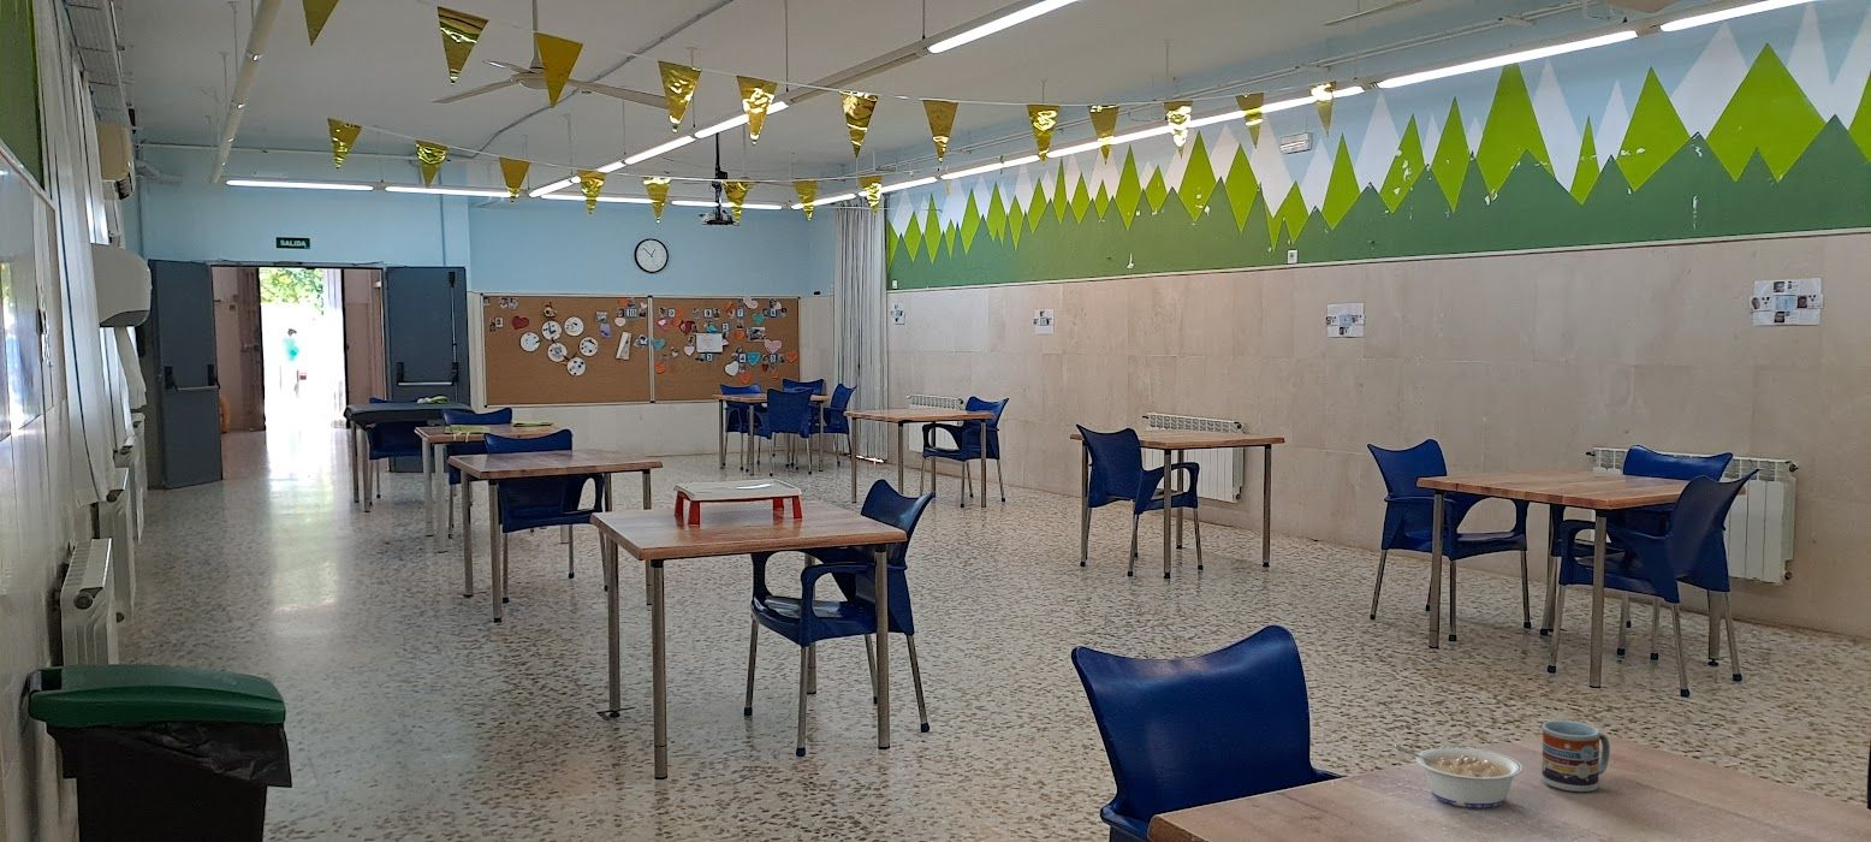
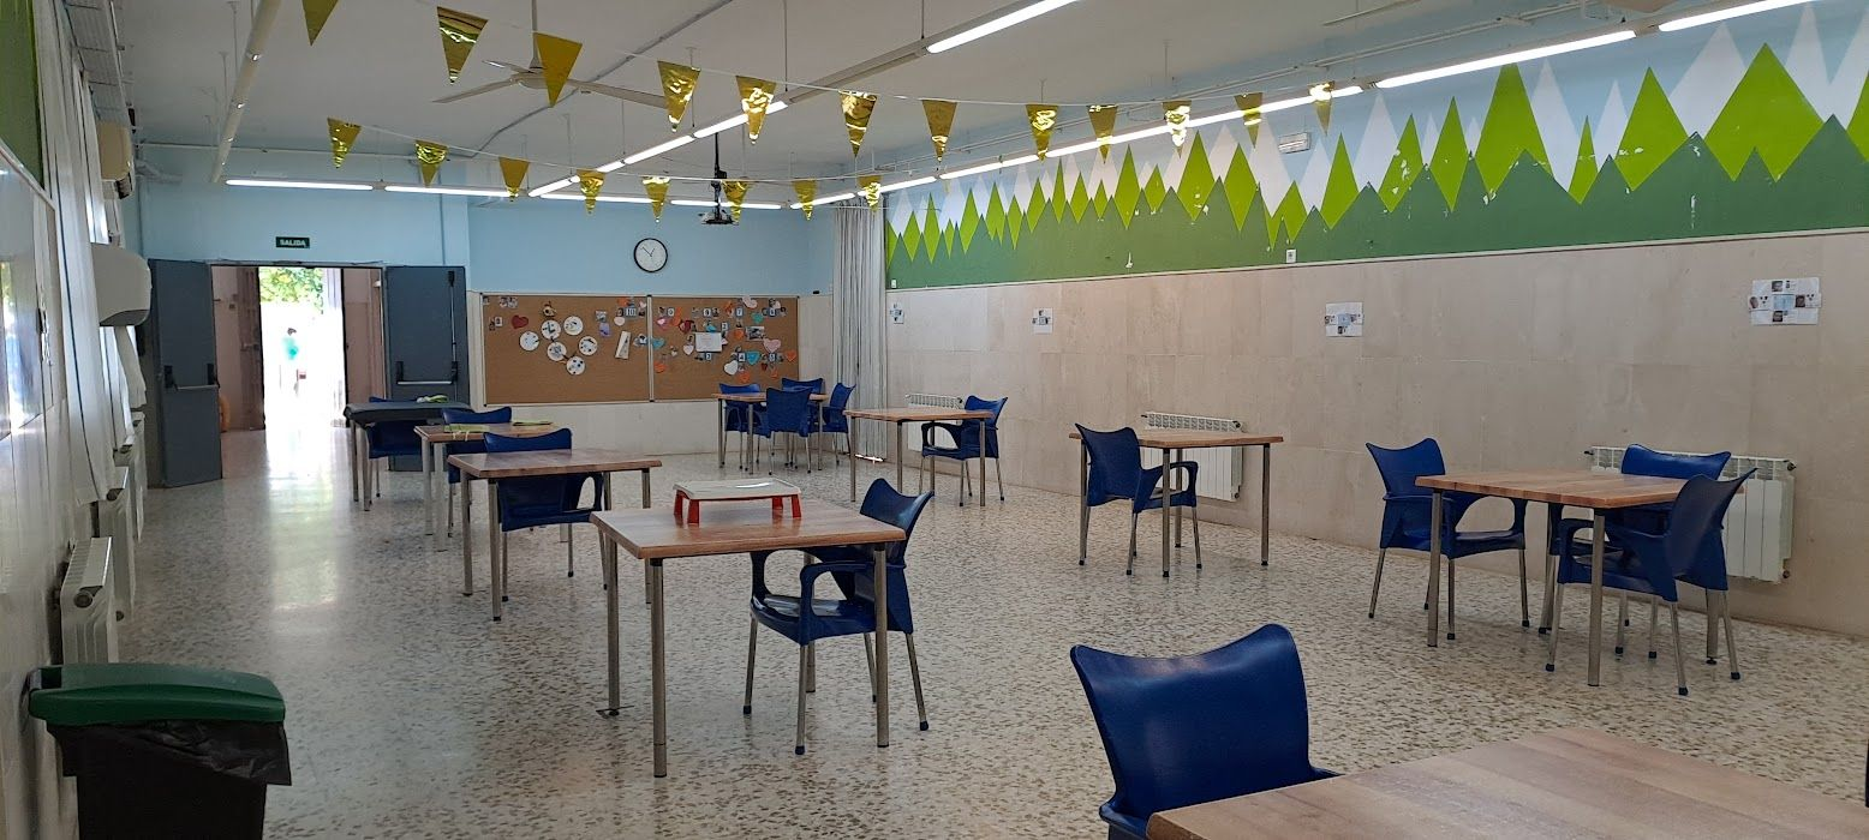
- legume [1394,743,1523,808]
- cup [1540,719,1611,793]
